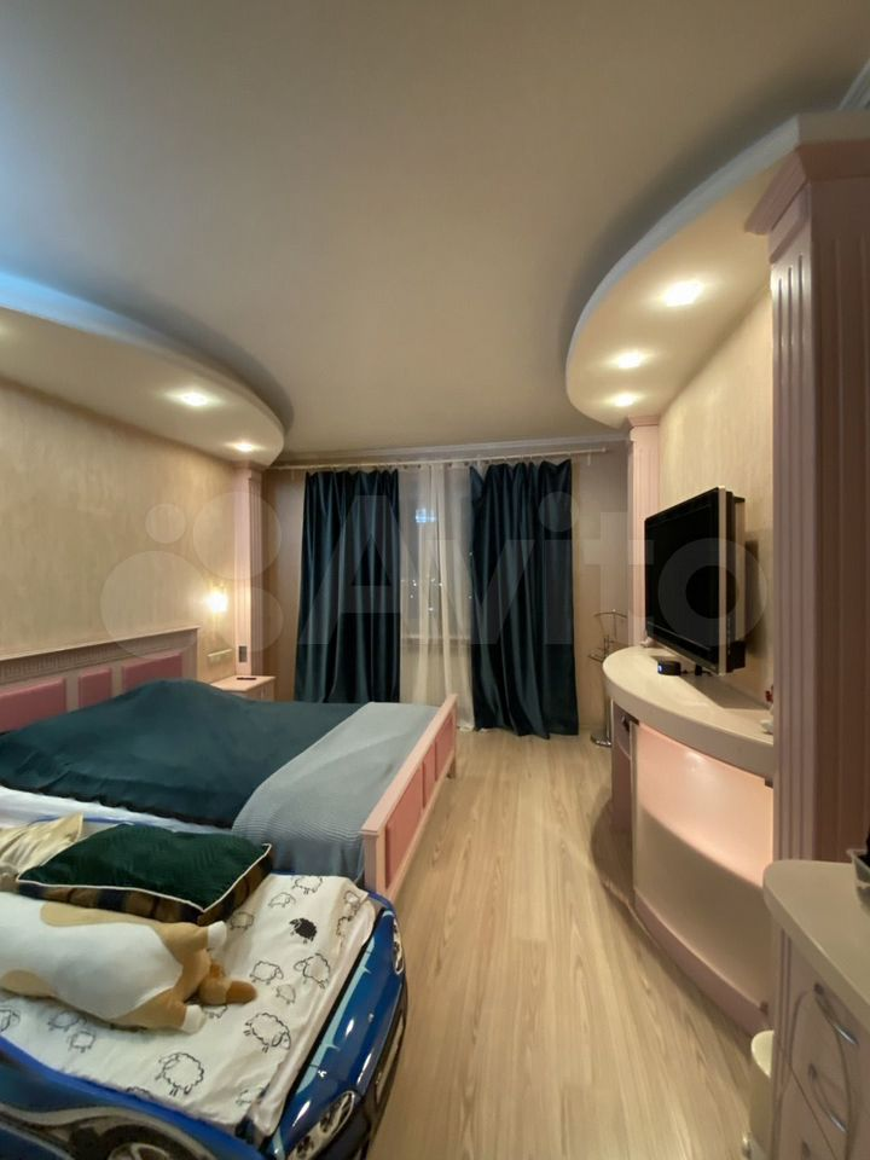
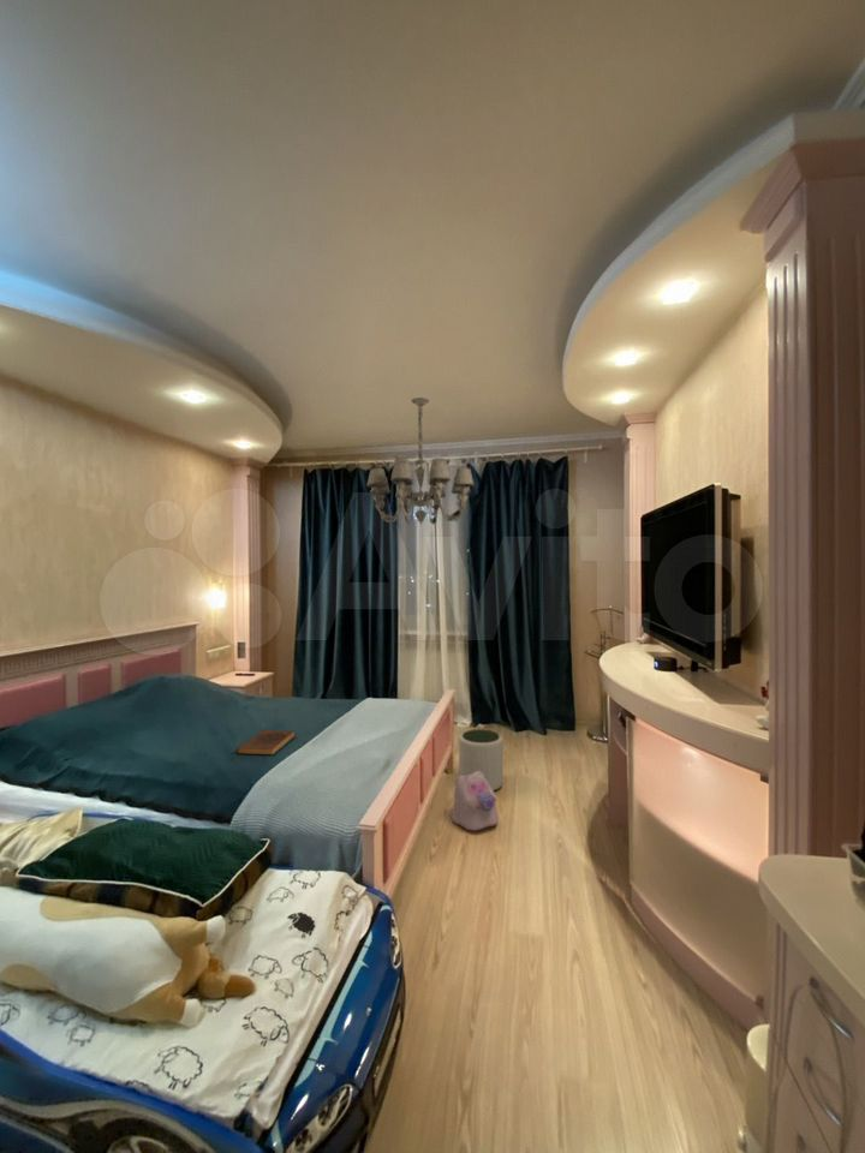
+ plush toy [451,771,500,831]
+ chandelier [365,396,476,527]
+ book [235,729,296,757]
+ plant pot [458,728,505,791]
